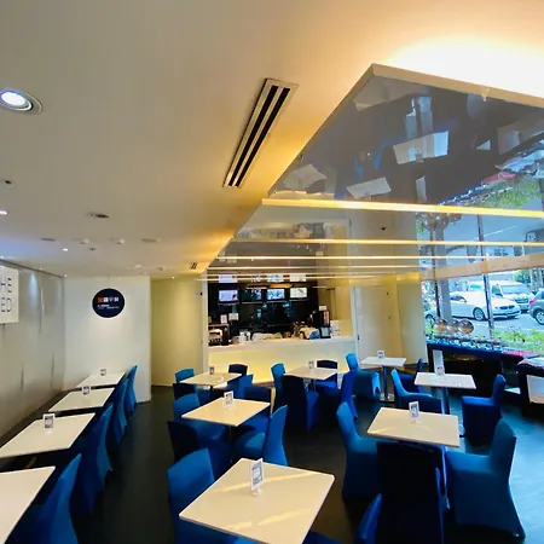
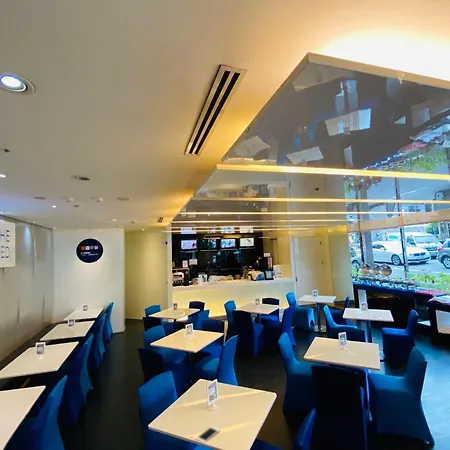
+ cell phone [195,425,221,444]
